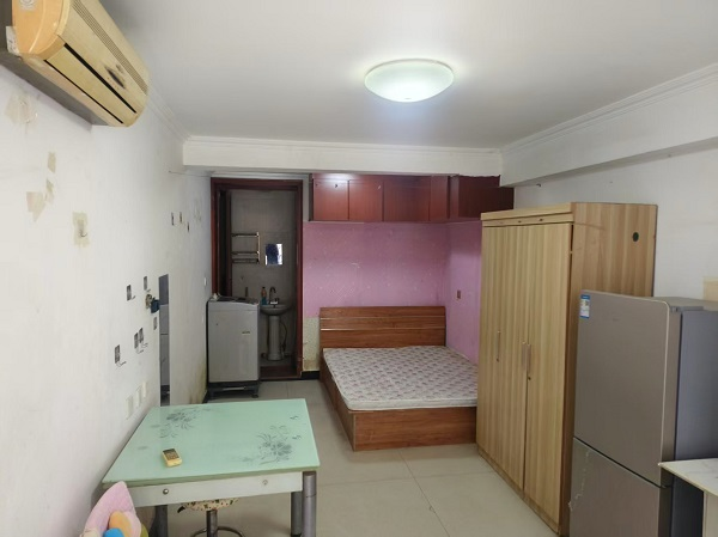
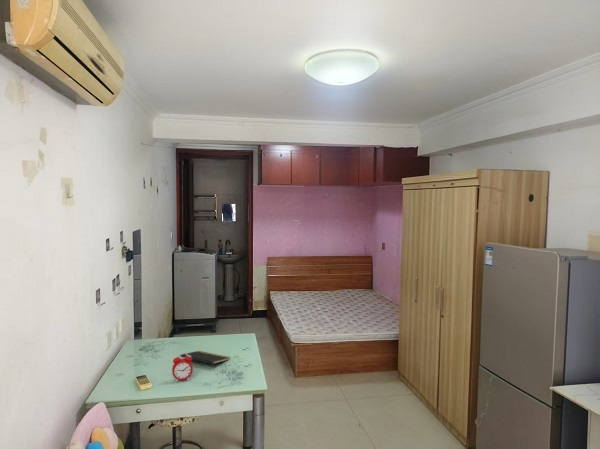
+ alarm clock [171,351,194,383]
+ notepad [180,350,231,371]
